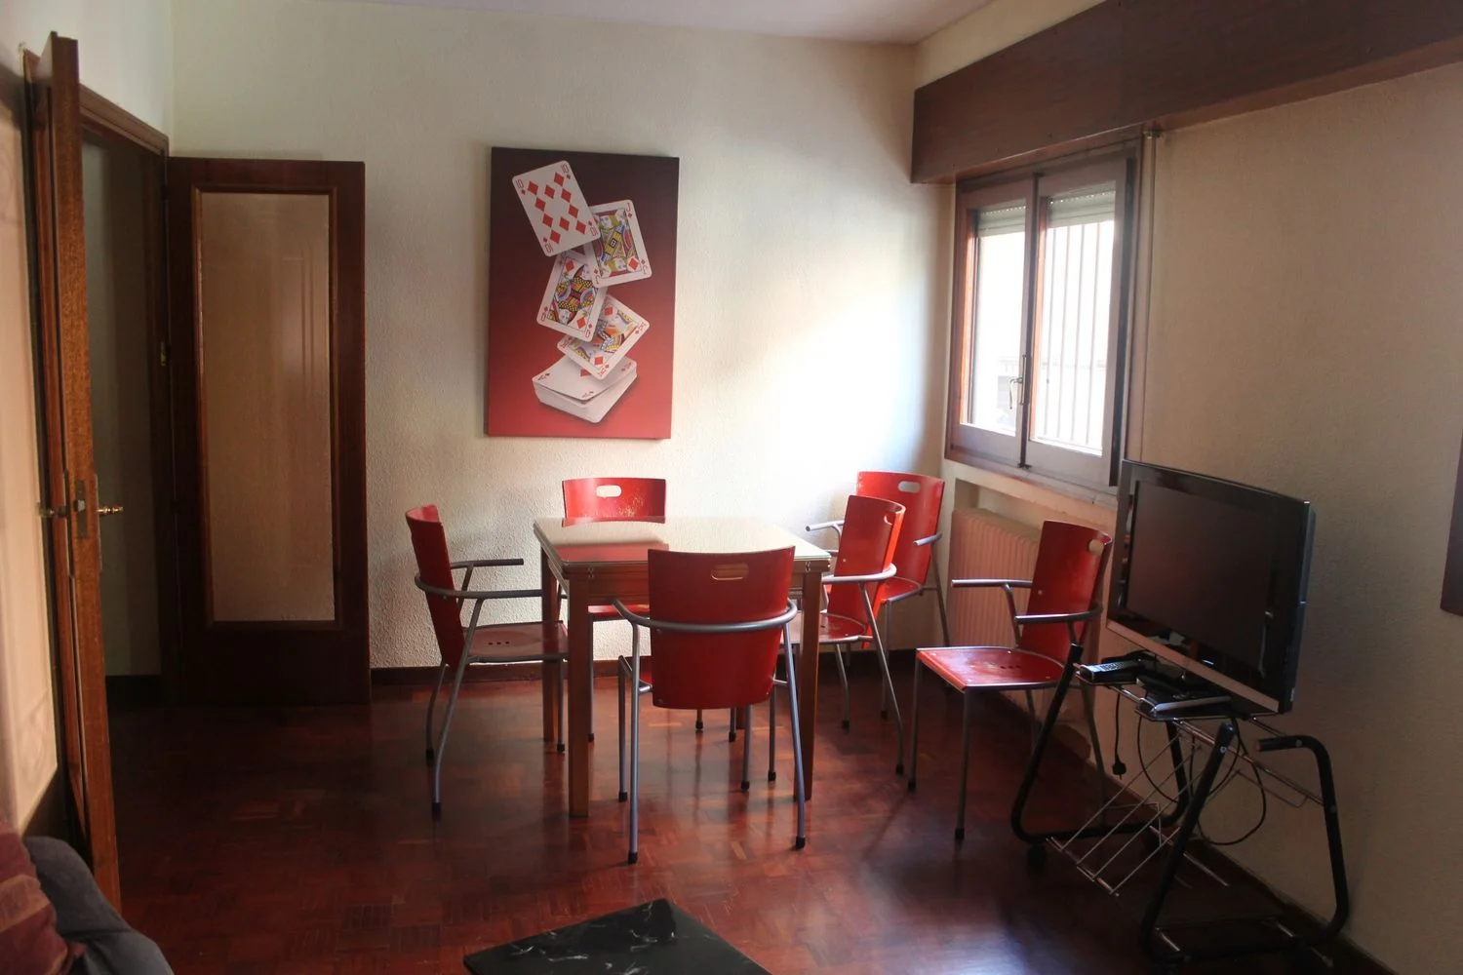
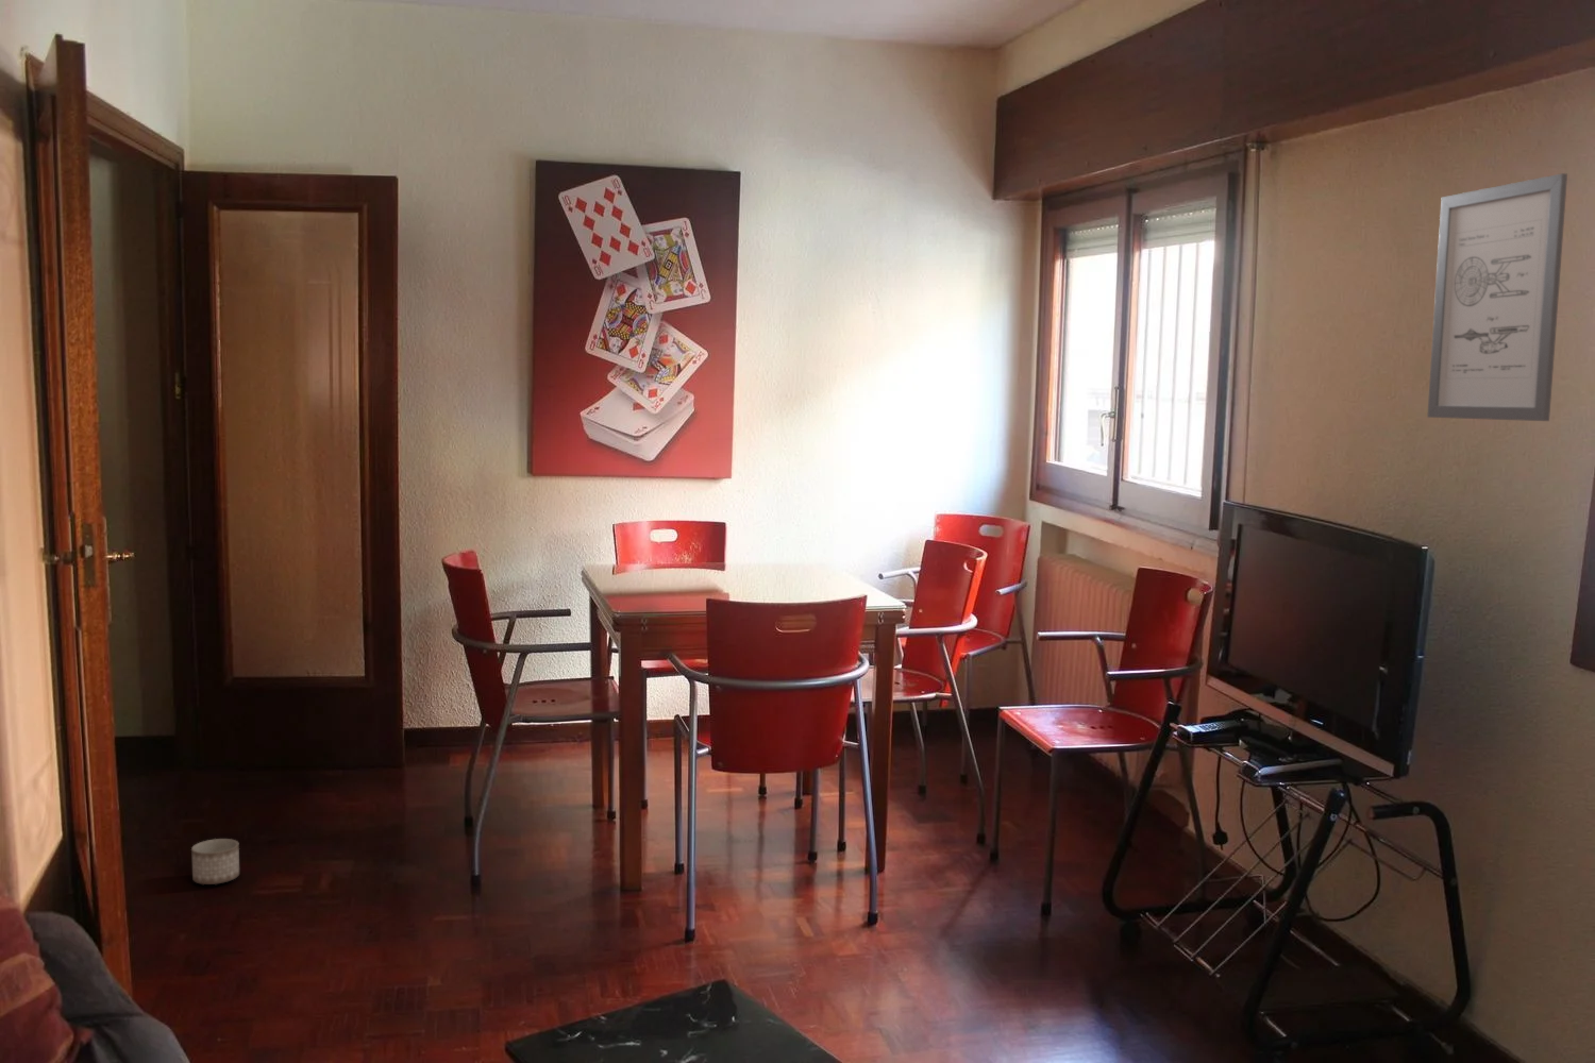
+ planter [190,838,240,885]
+ wall art [1426,172,1569,422]
